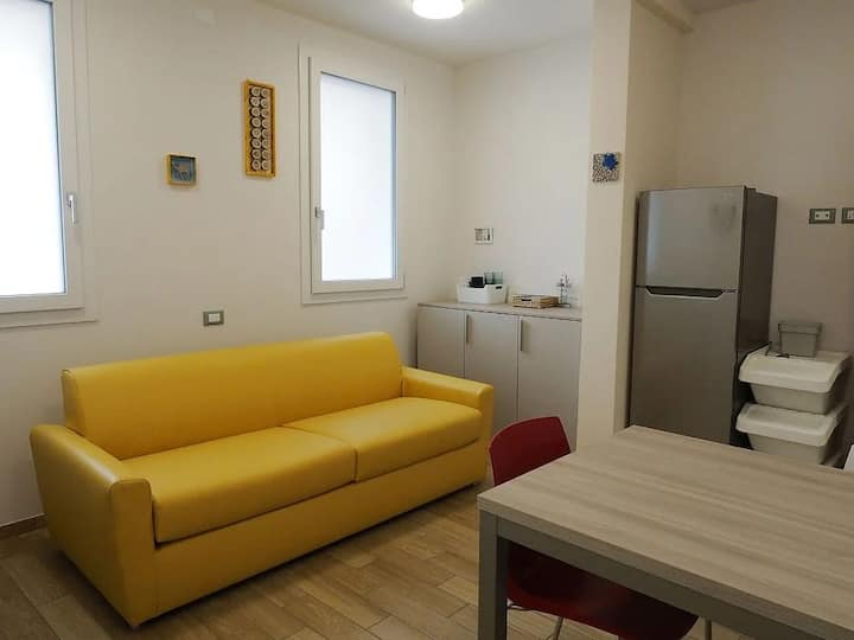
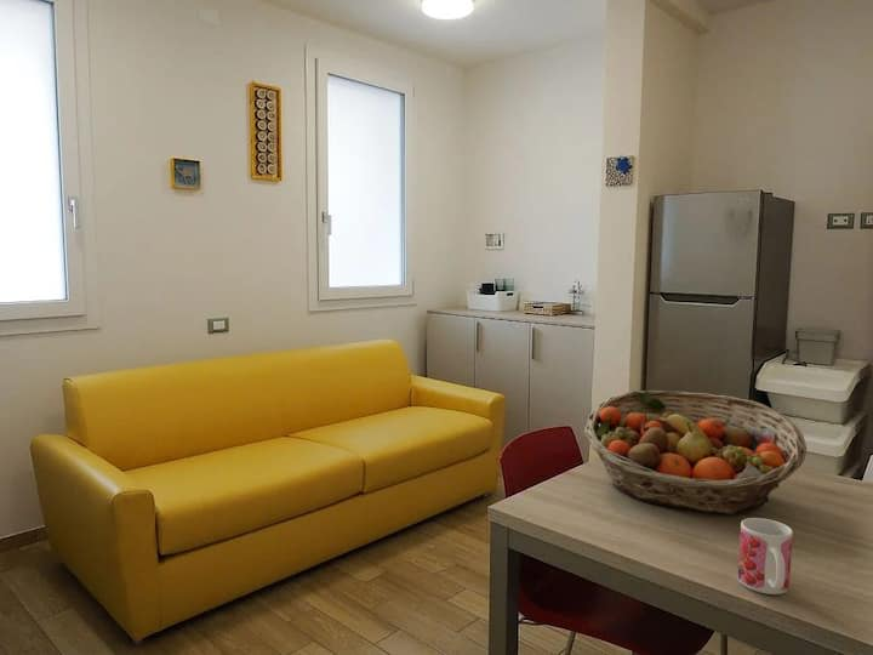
+ fruit basket [583,389,808,516]
+ mug [737,517,794,596]
